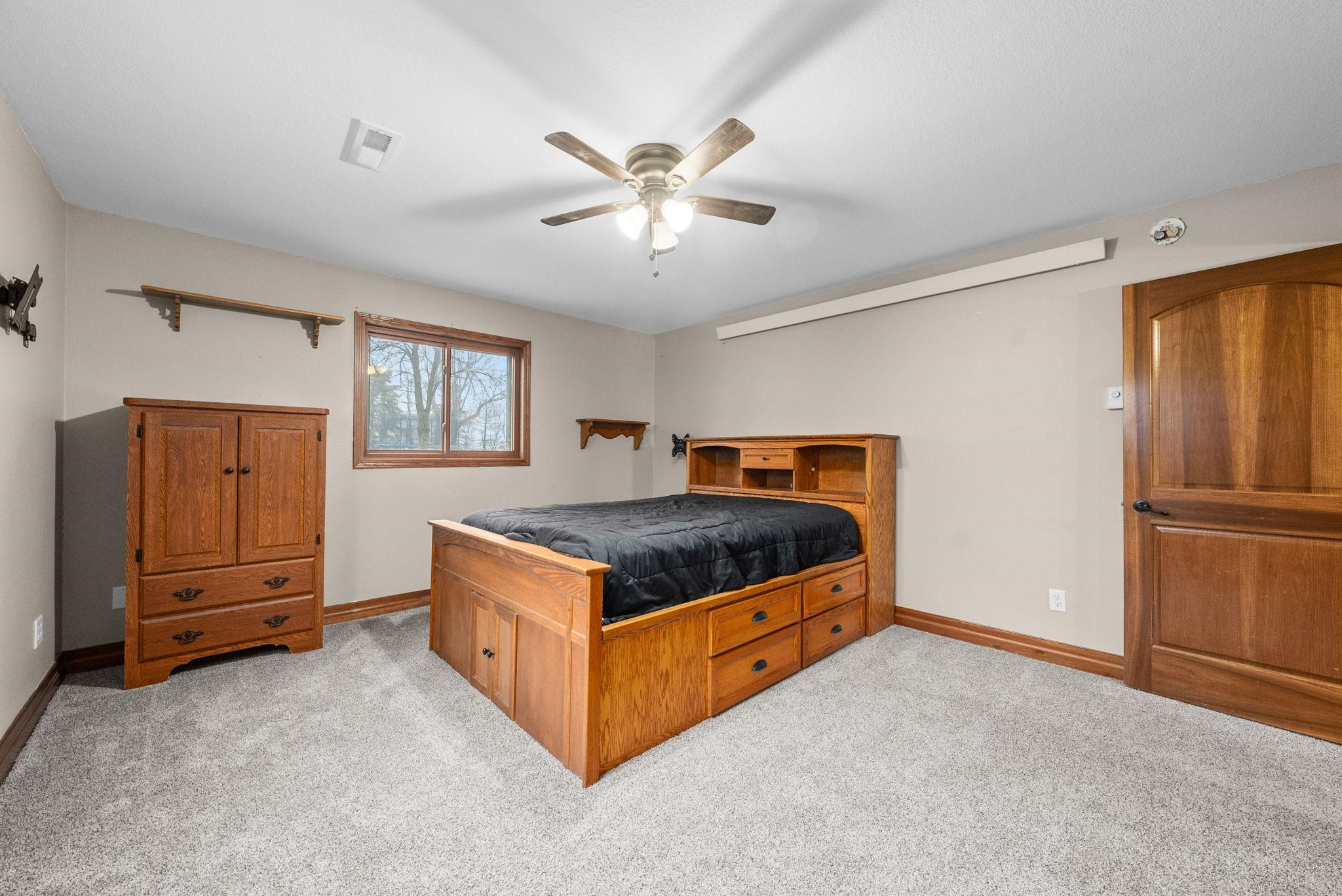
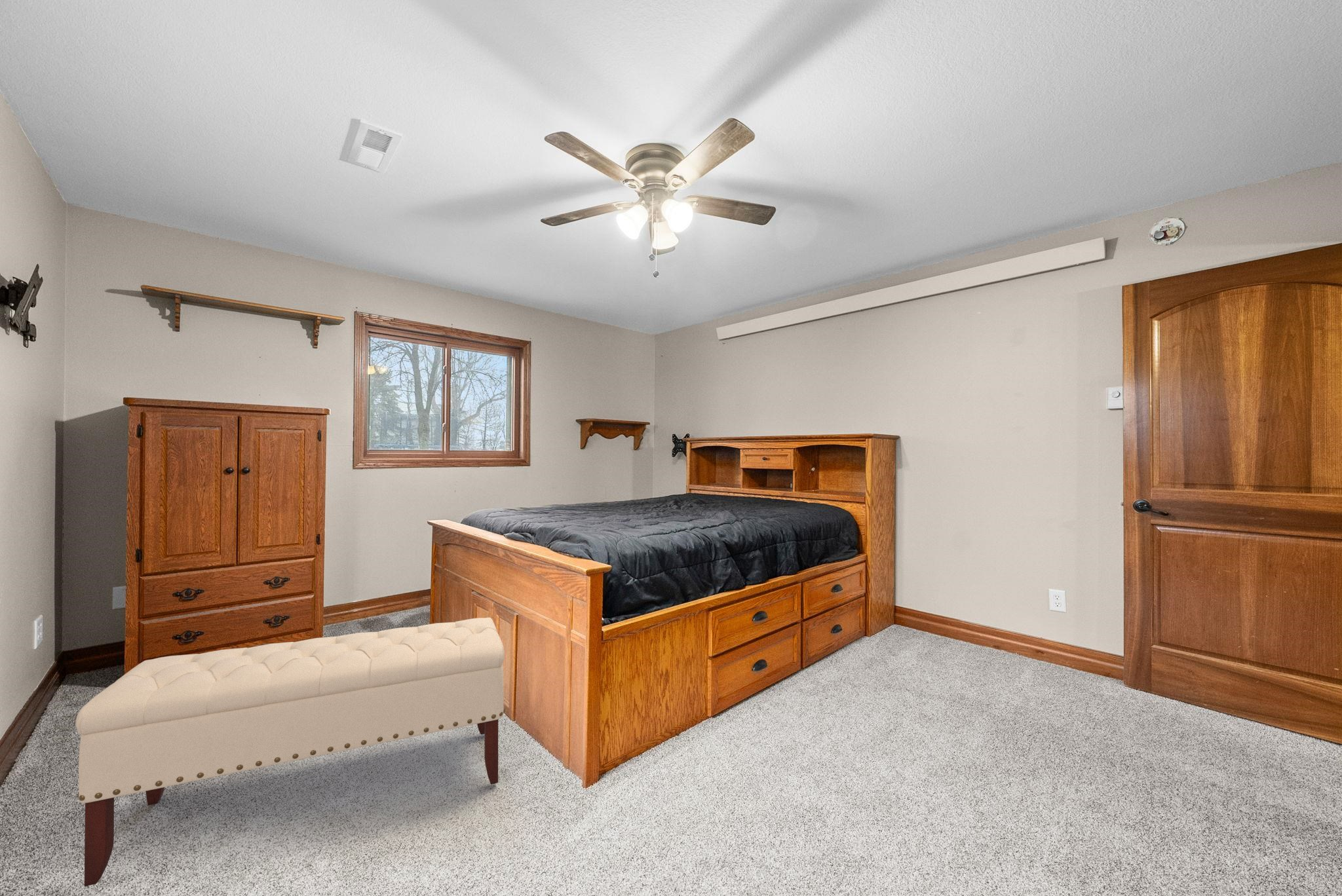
+ bench [75,617,506,887]
